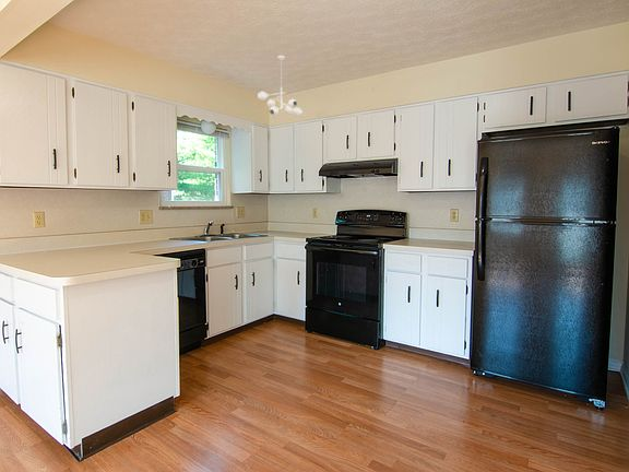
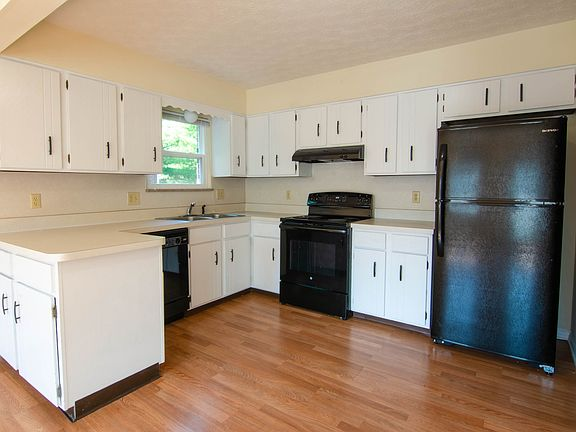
- ceiling light fixture [257,55,304,118]
